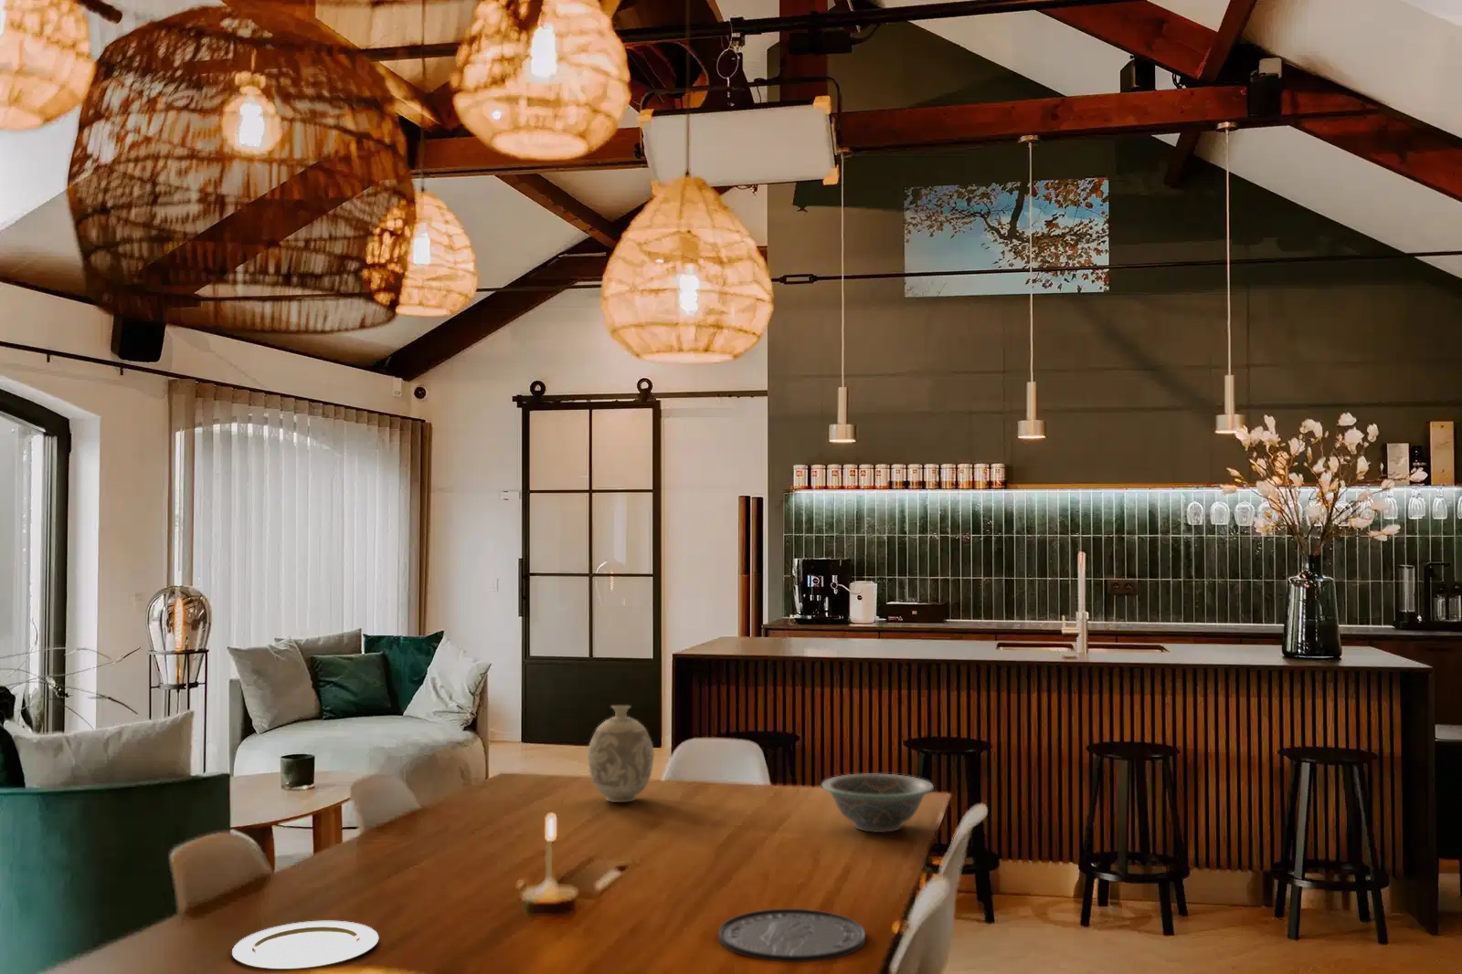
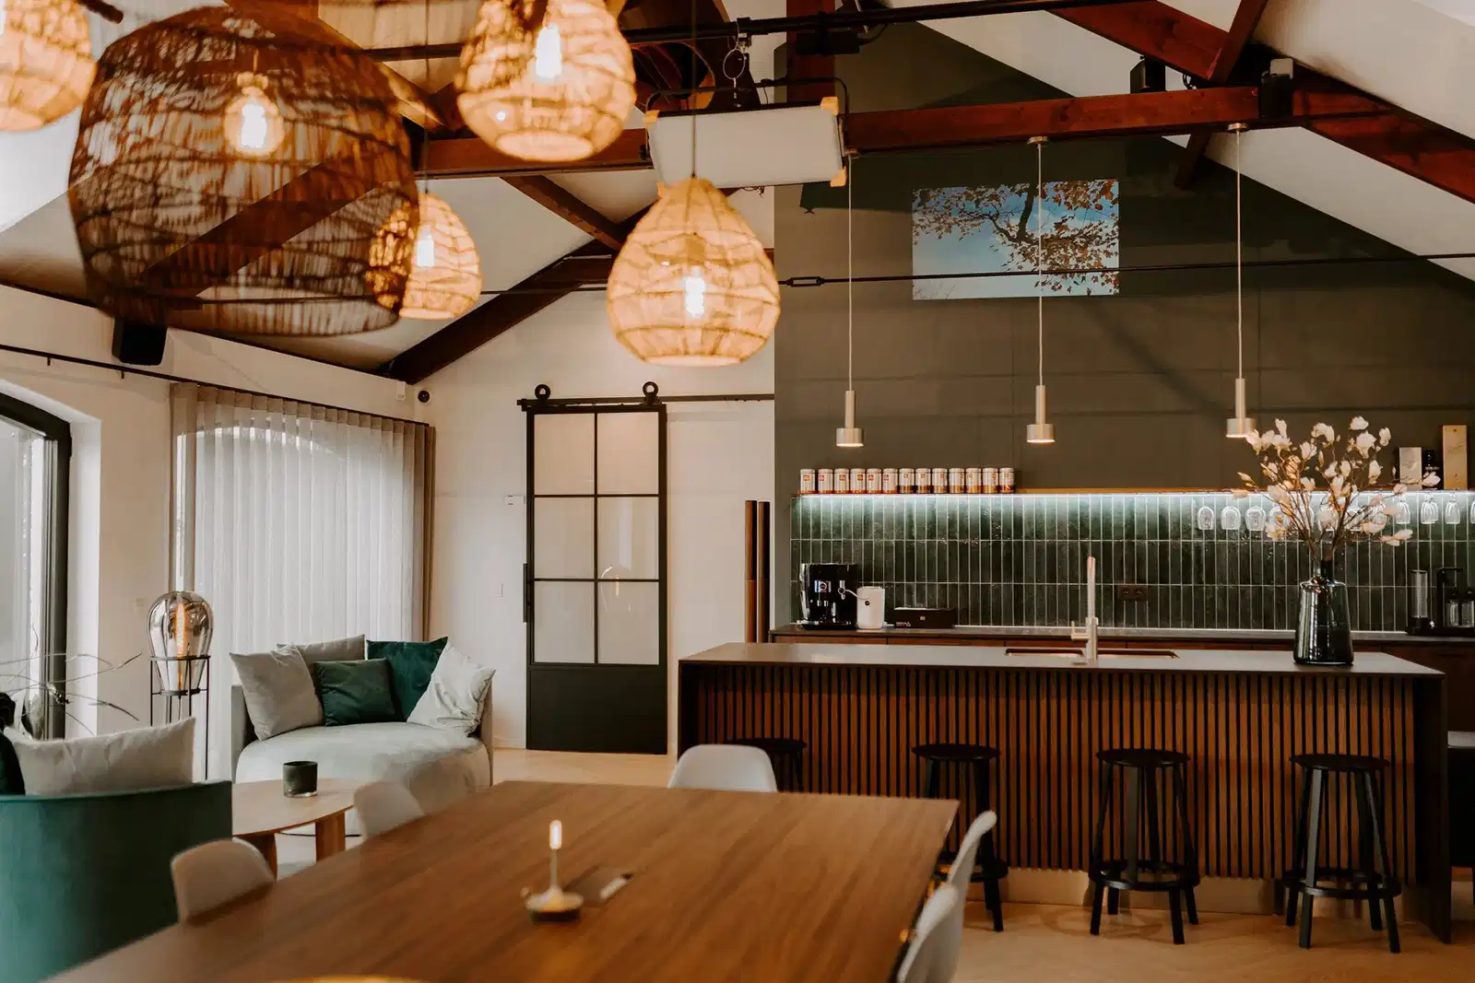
- decorative vase [586,704,655,803]
- decorative bowl [820,773,934,834]
- plate [718,909,866,963]
- plate [232,920,380,971]
